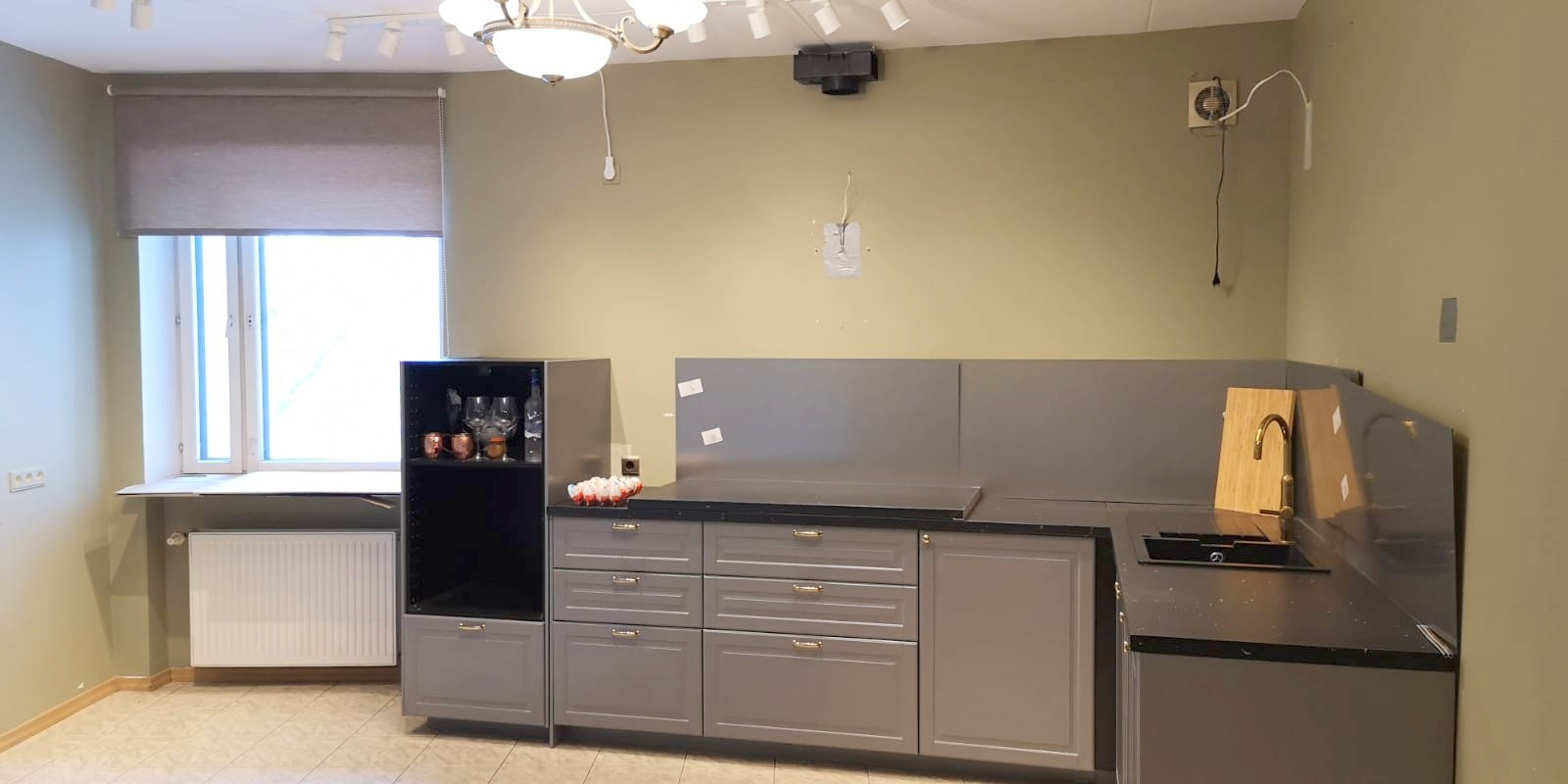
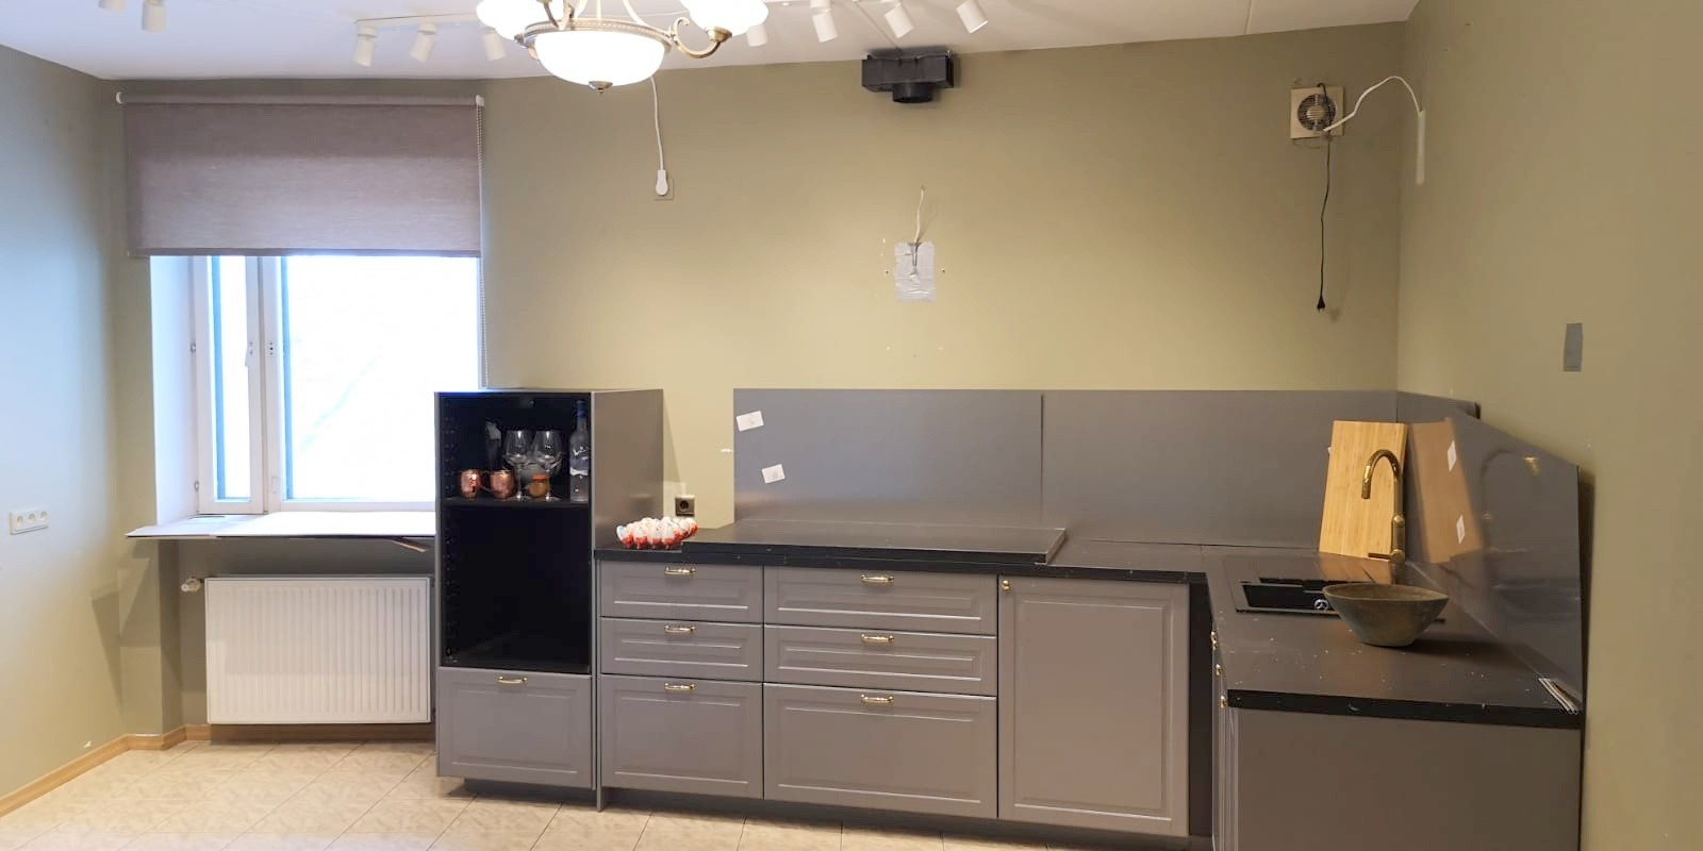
+ bowl [1322,582,1450,647]
